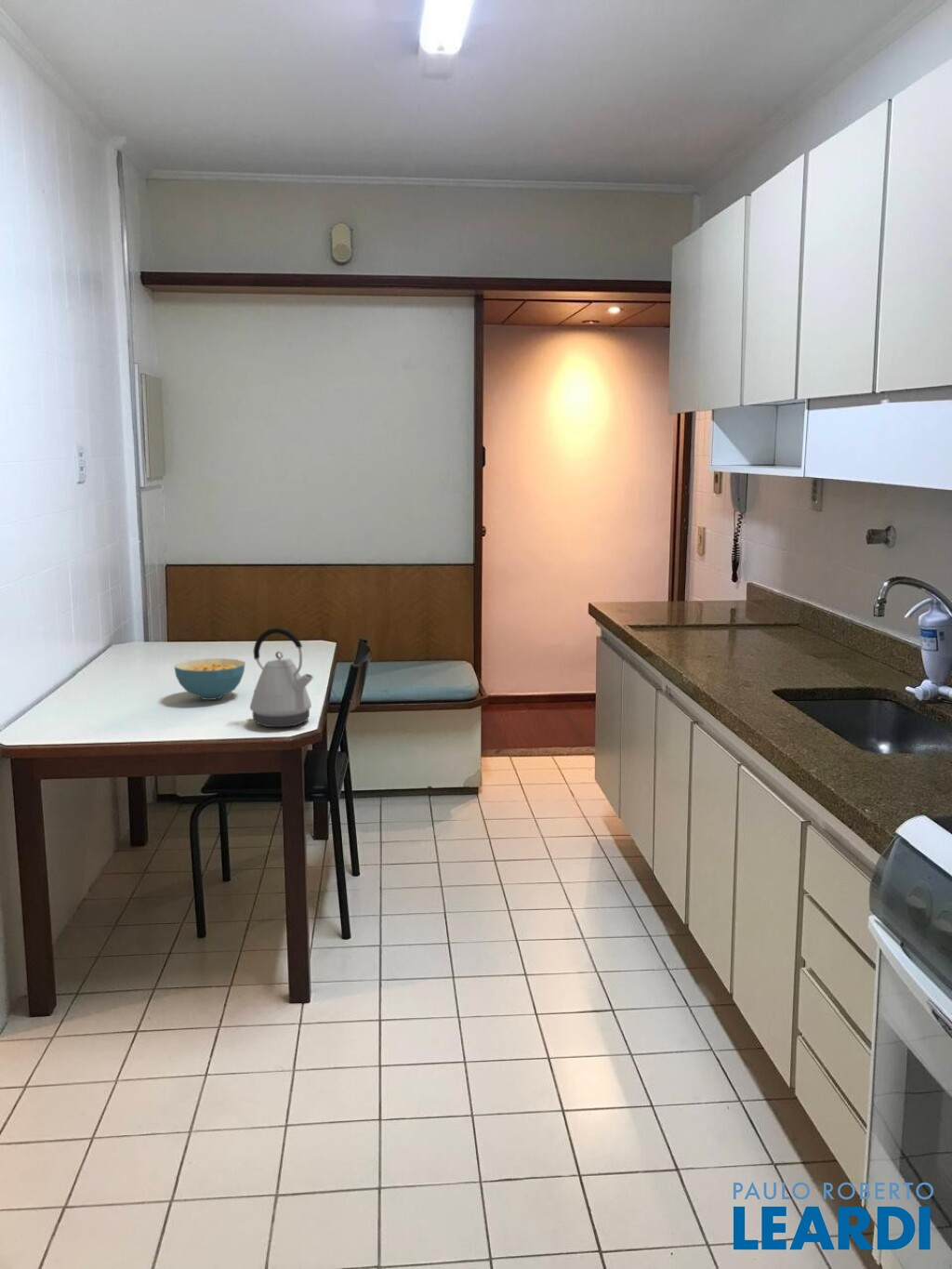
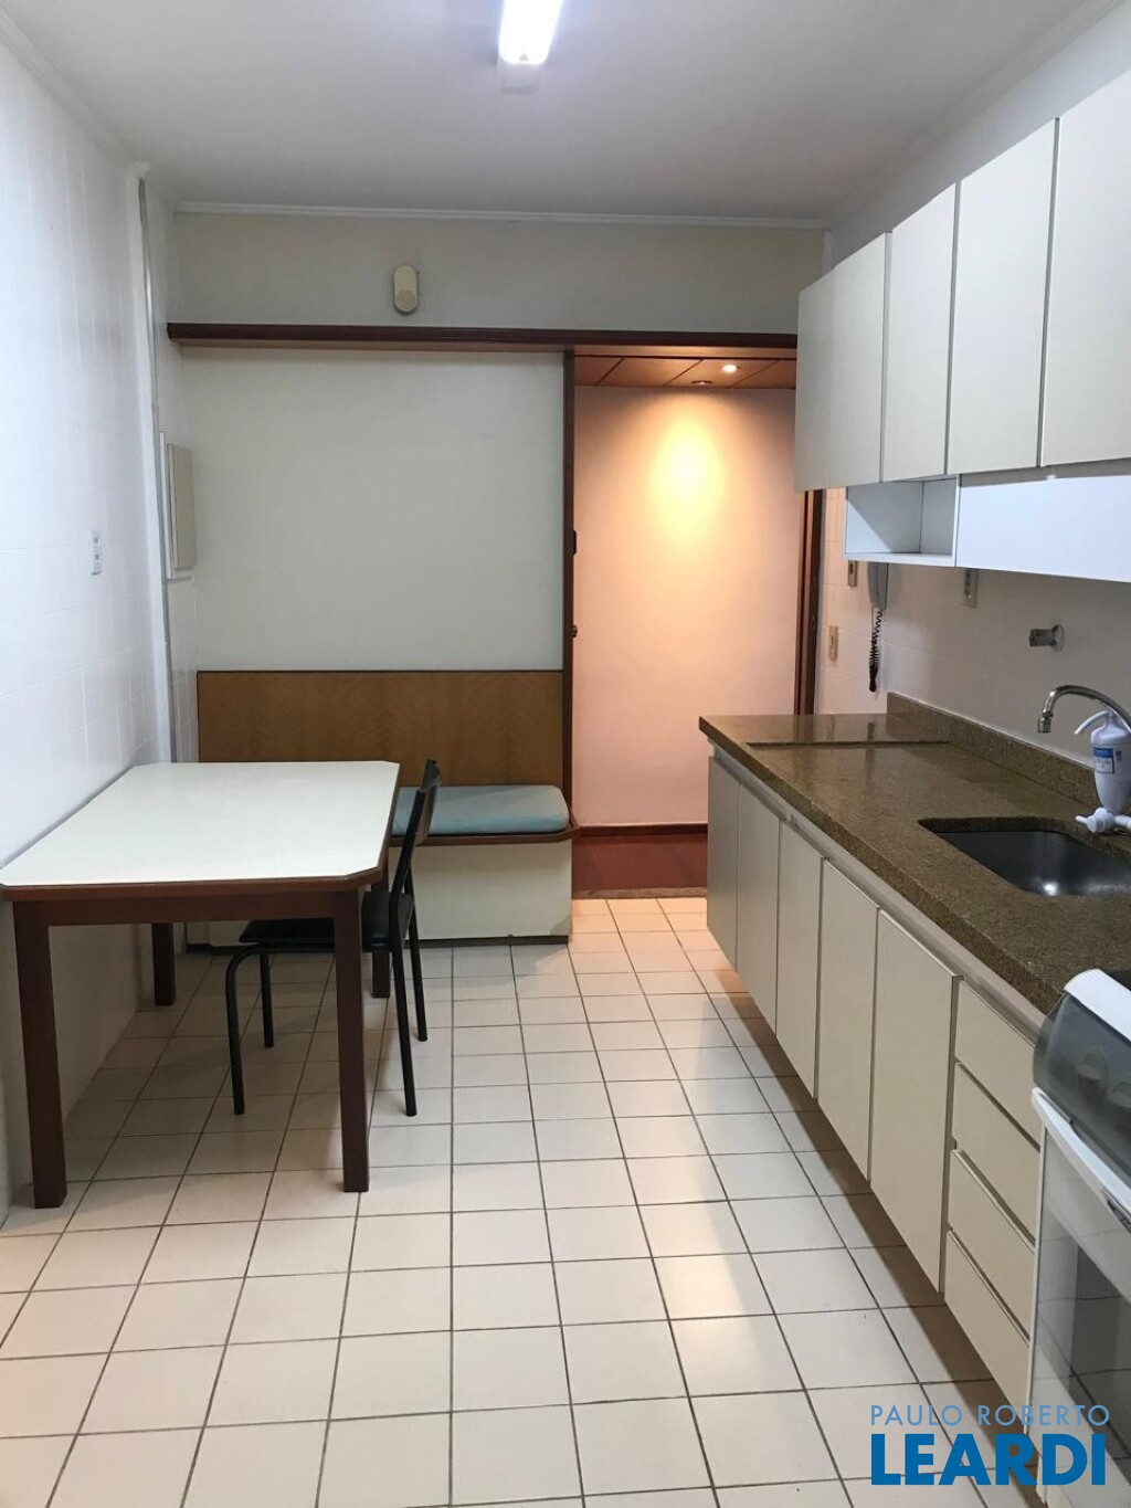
- kettle [249,627,314,728]
- cereal bowl [174,657,246,701]
